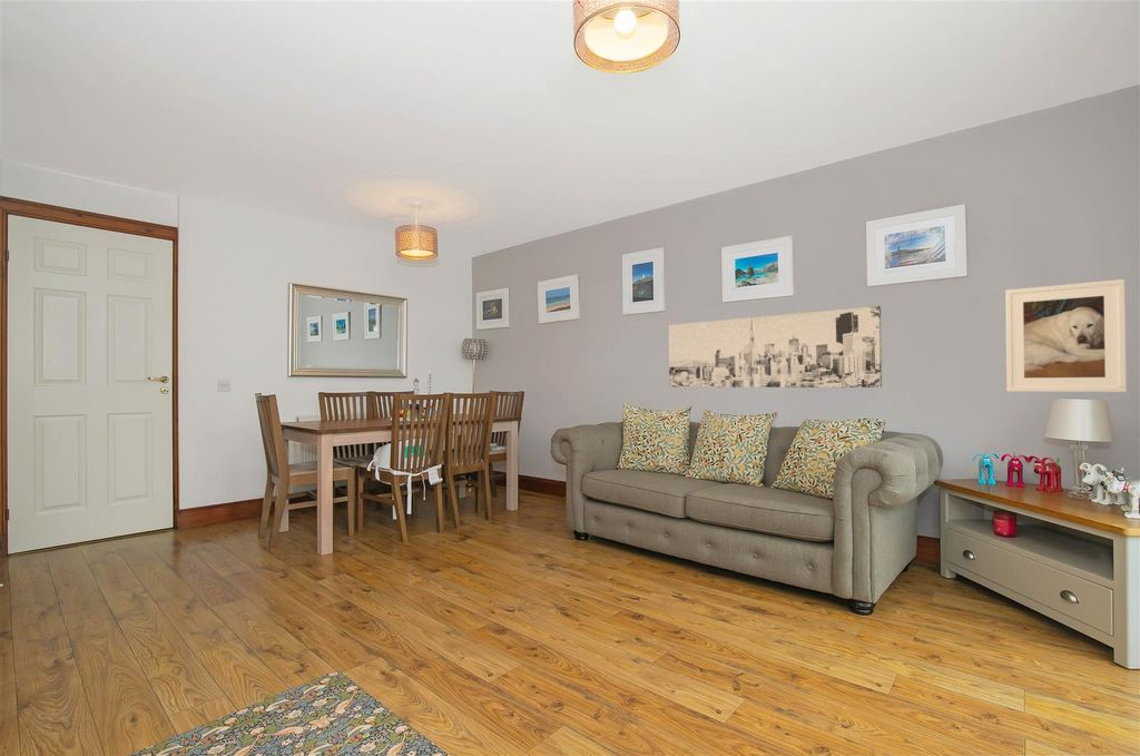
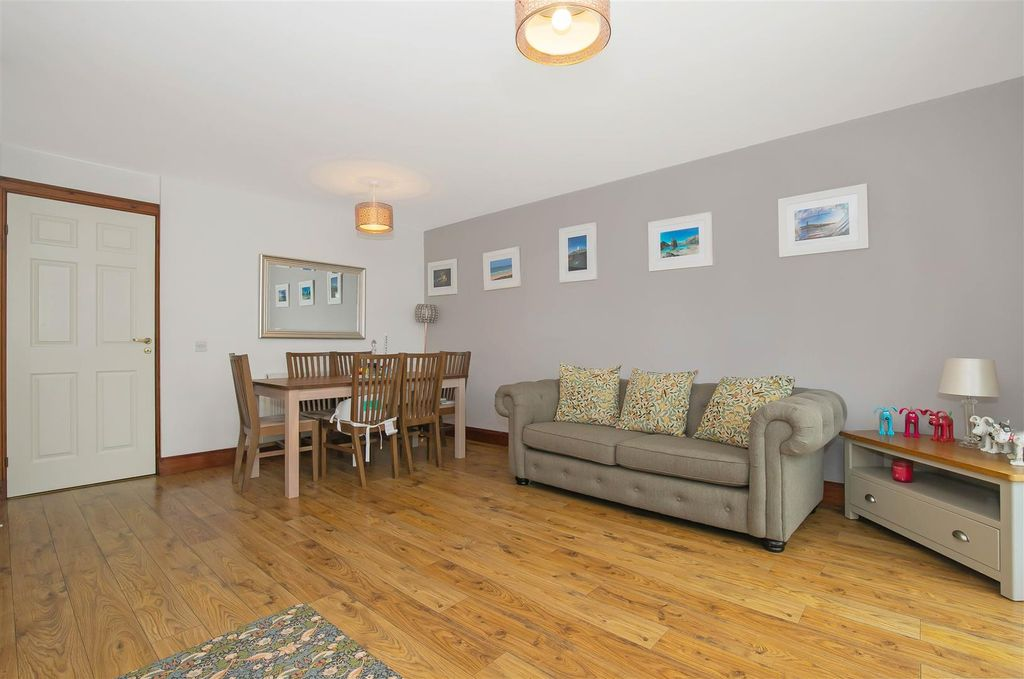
- wall art [668,305,883,389]
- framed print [1004,278,1128,393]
